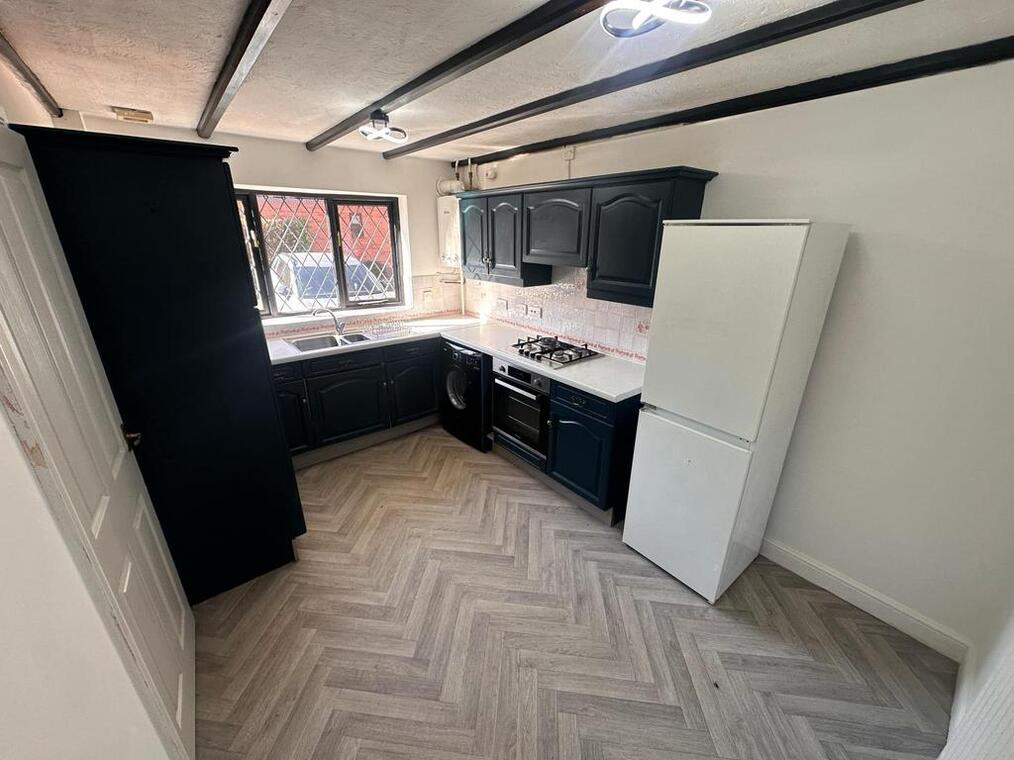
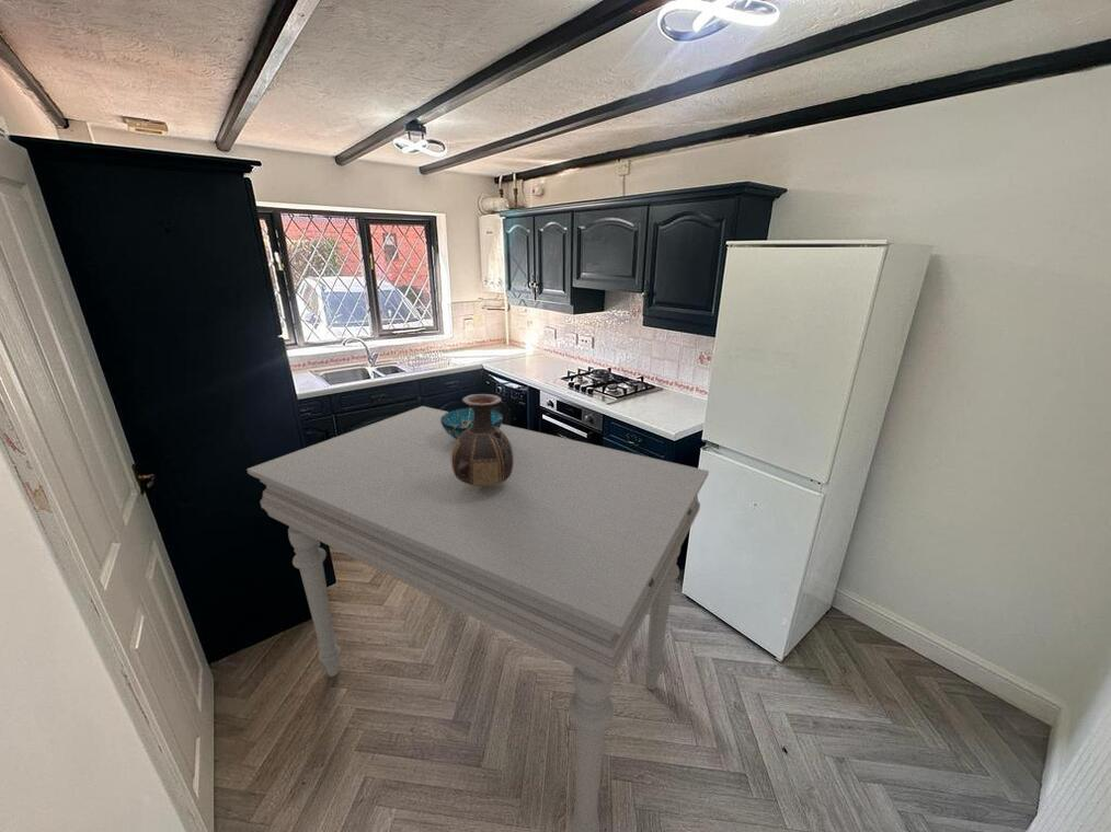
+ dining table [245,405,710,832]
+ vase [451,393,513,487]
+ decorative bowl [440,406,504,439]
